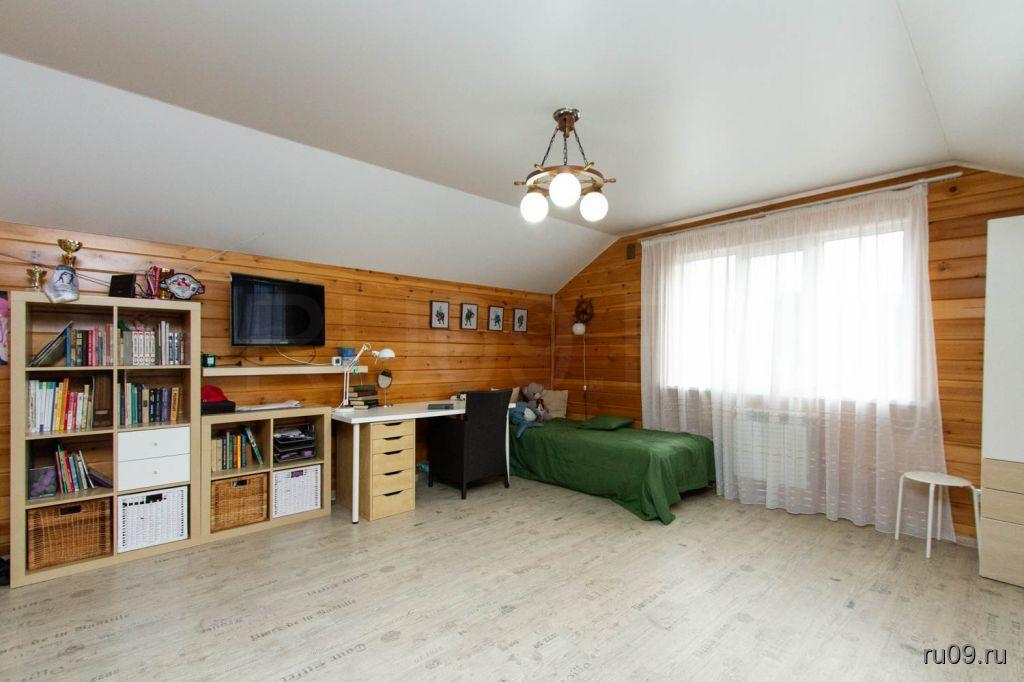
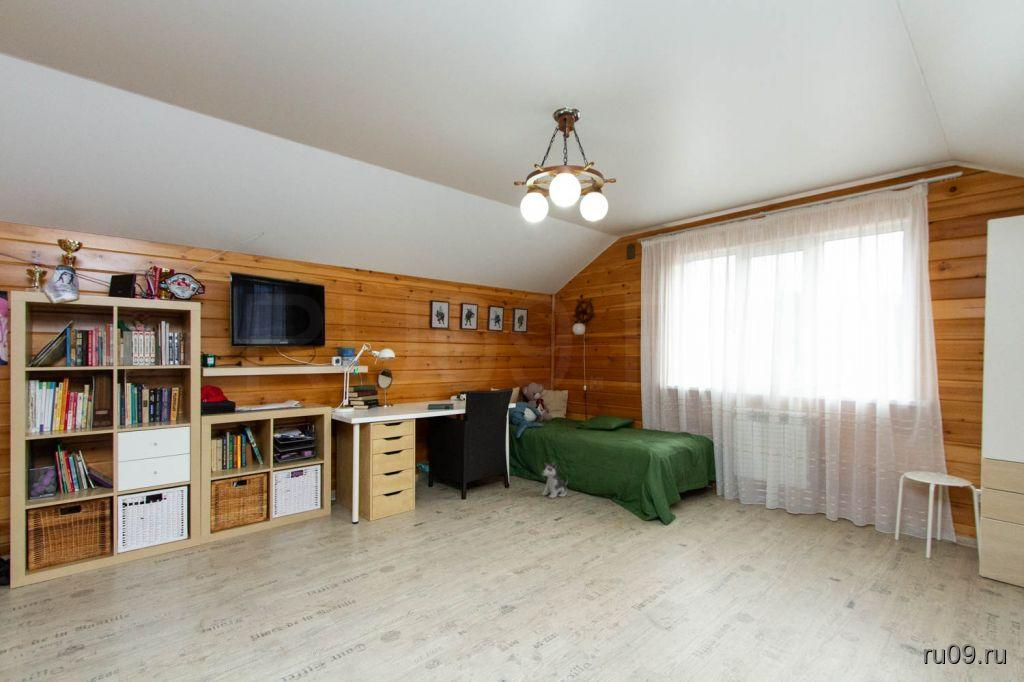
+ plush toy [540,460,569,499]
